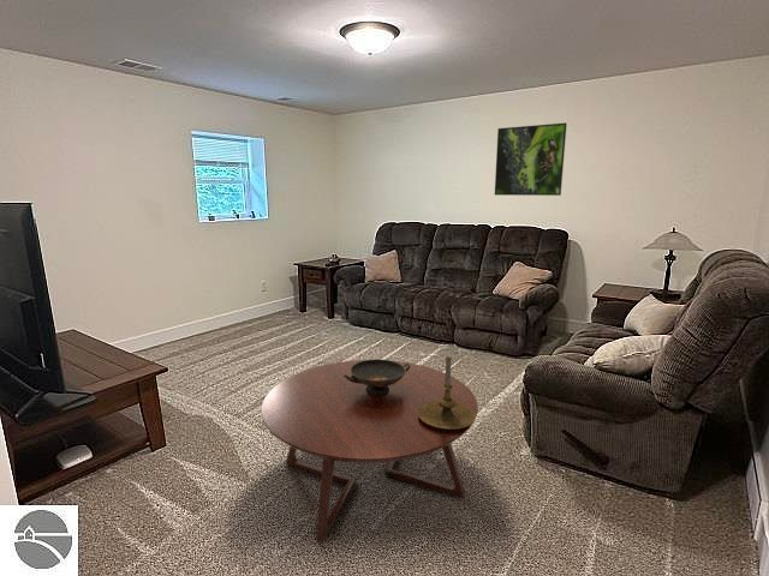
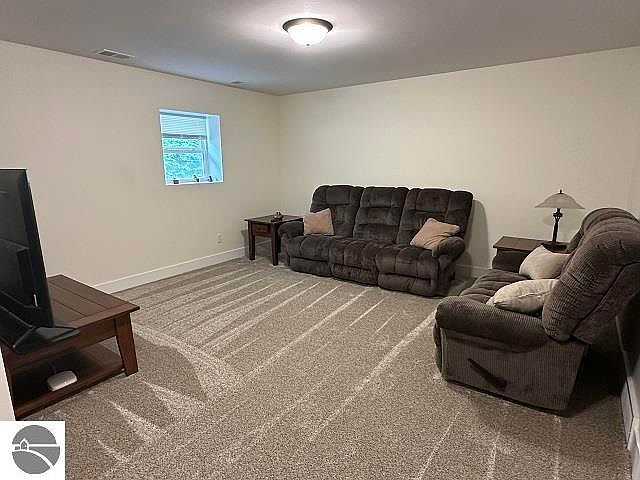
- decorative bowl [344,358,410,395]
- candle holder [418,355,477,430]
- coffee table [261,359,479,544]
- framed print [494,121,568,197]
